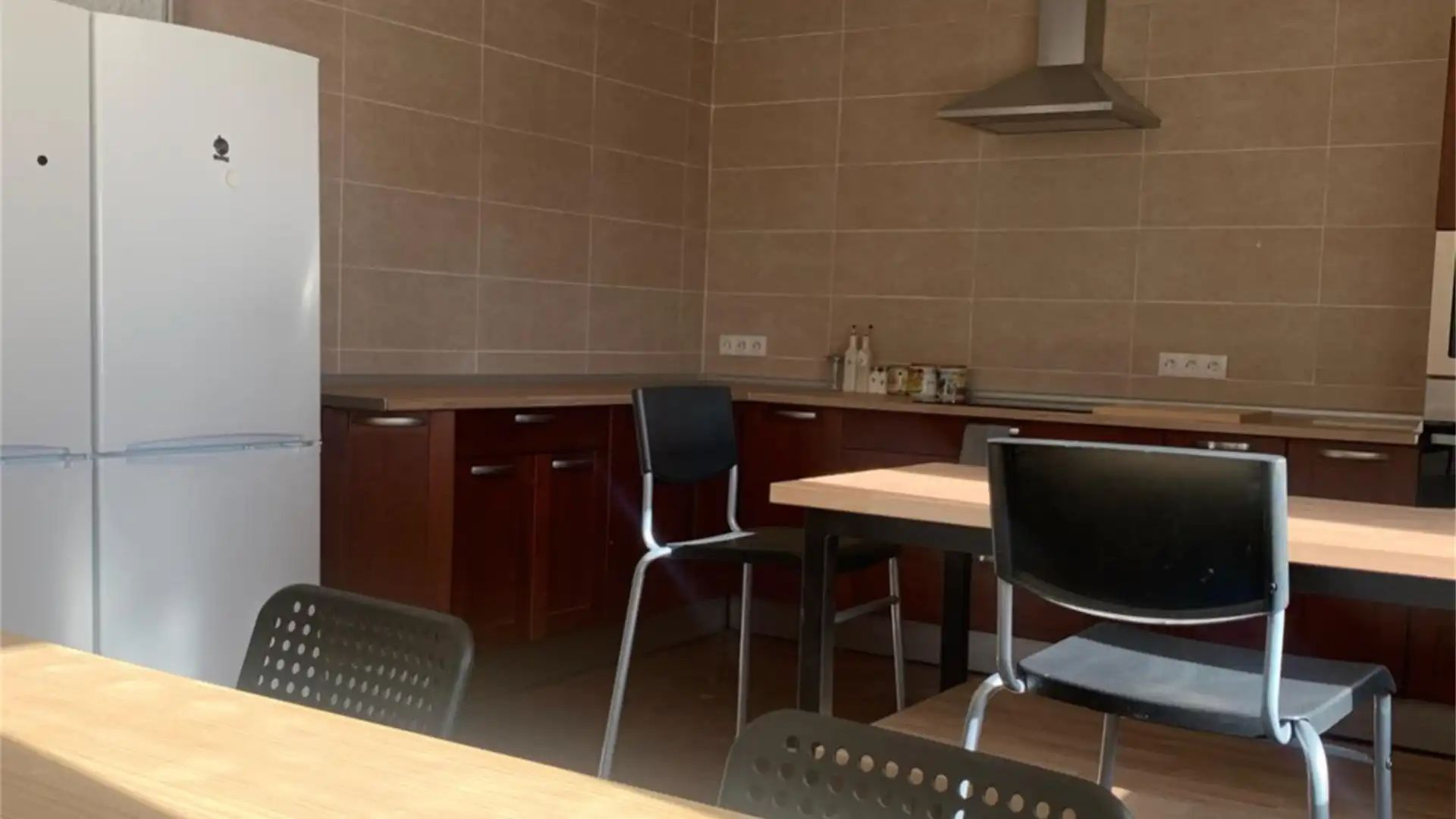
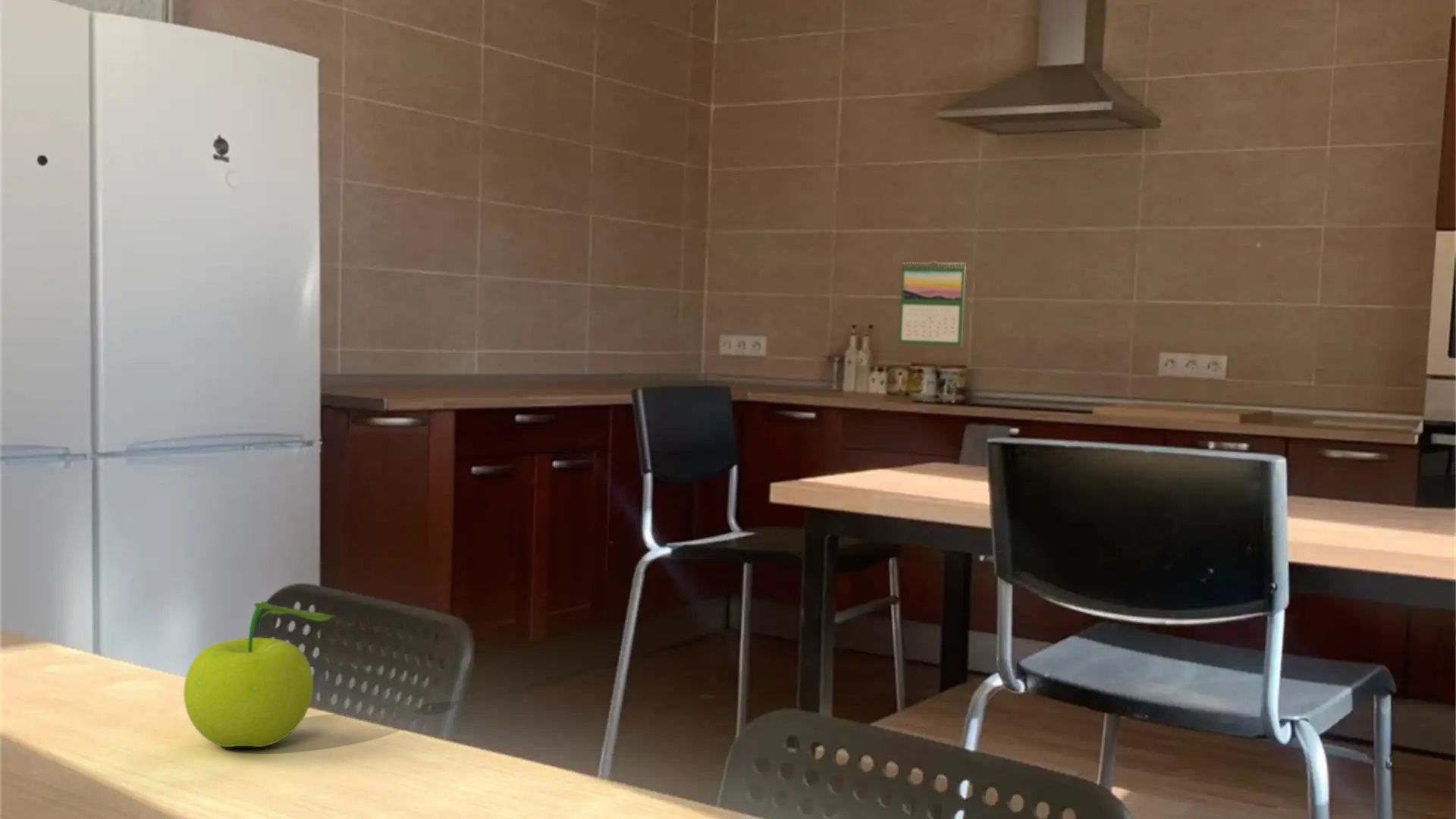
+ calendar [898,260,967,347]
+ fruit [183,601,336,748]
